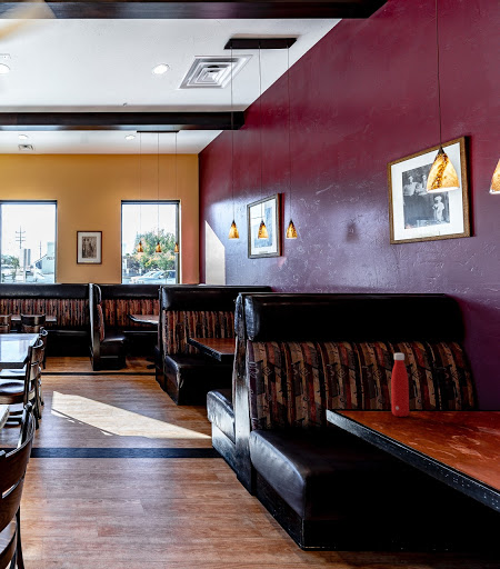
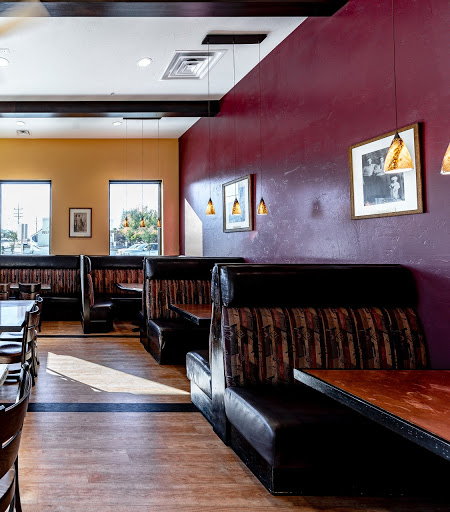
- bottle [390,352,410,418]
